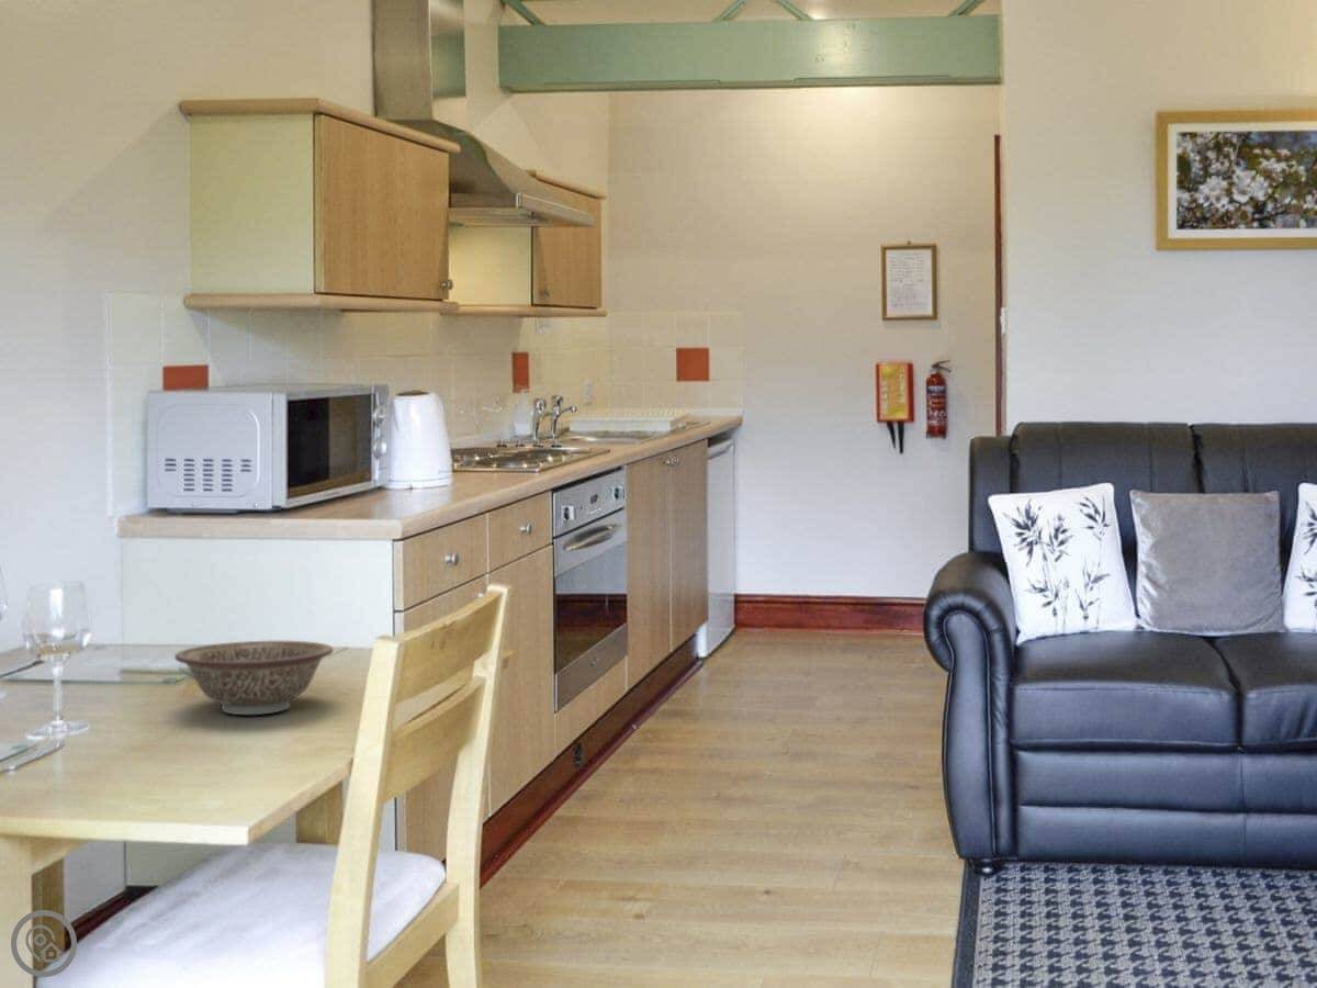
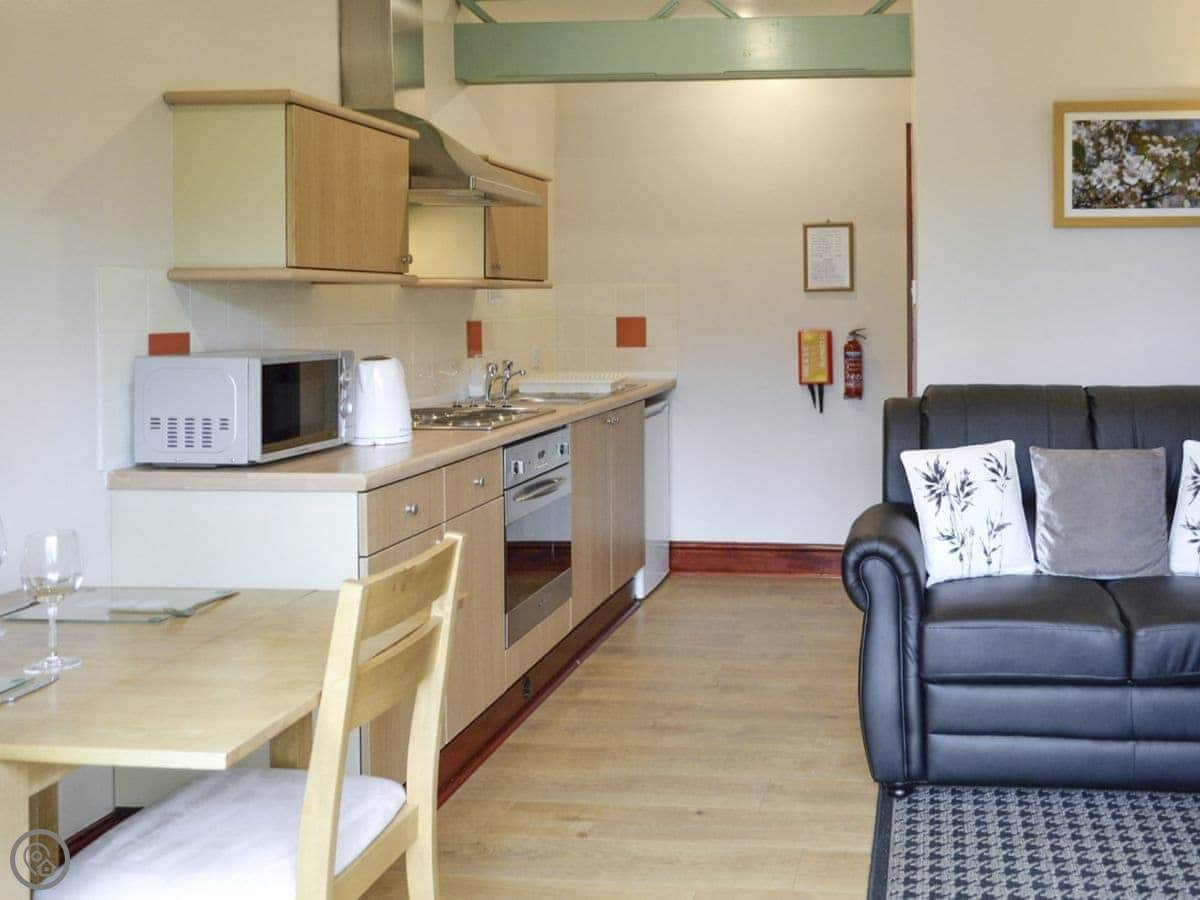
- decorative bowl [173,640,335,716]
